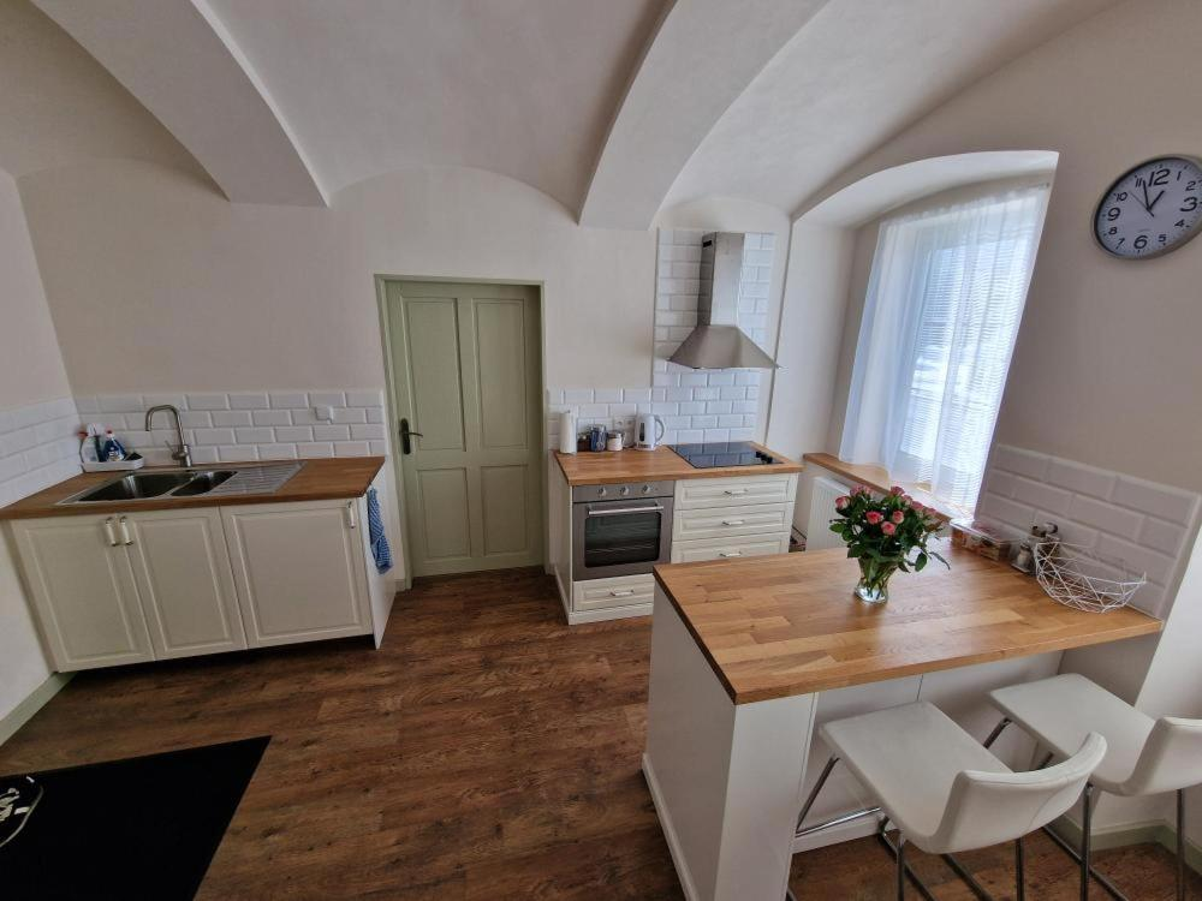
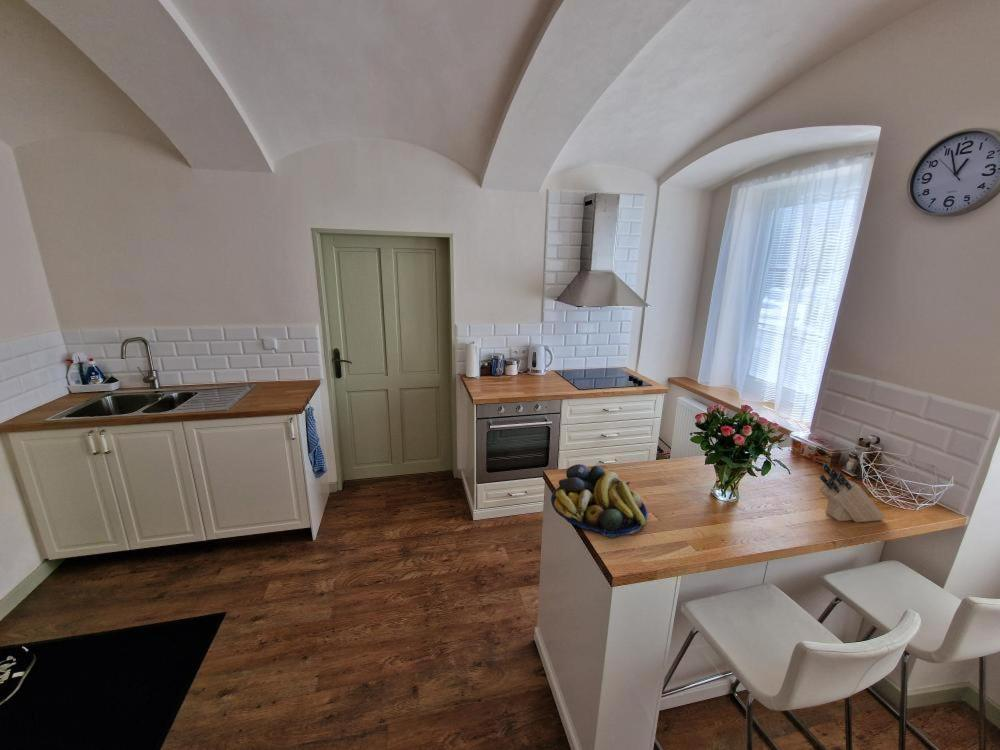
+ fruit bowl [550,463,648,539]
+ knife block [818,462,886,523]
